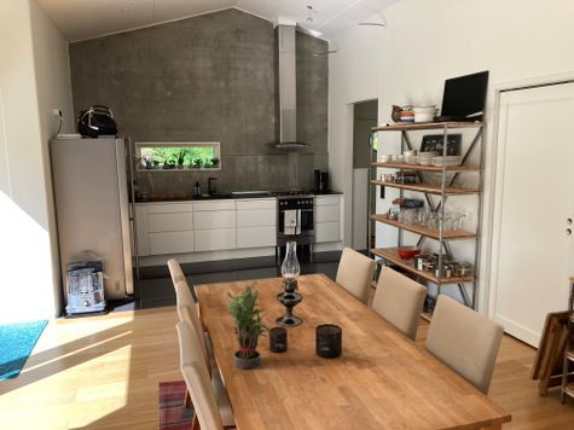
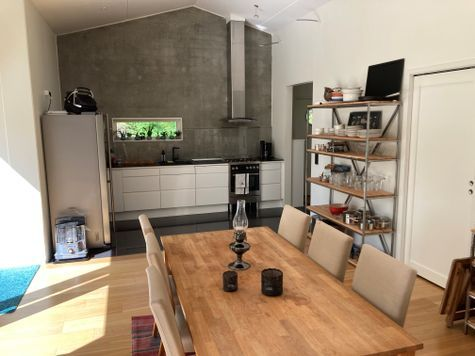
- potted plant [224,279,274,370]
